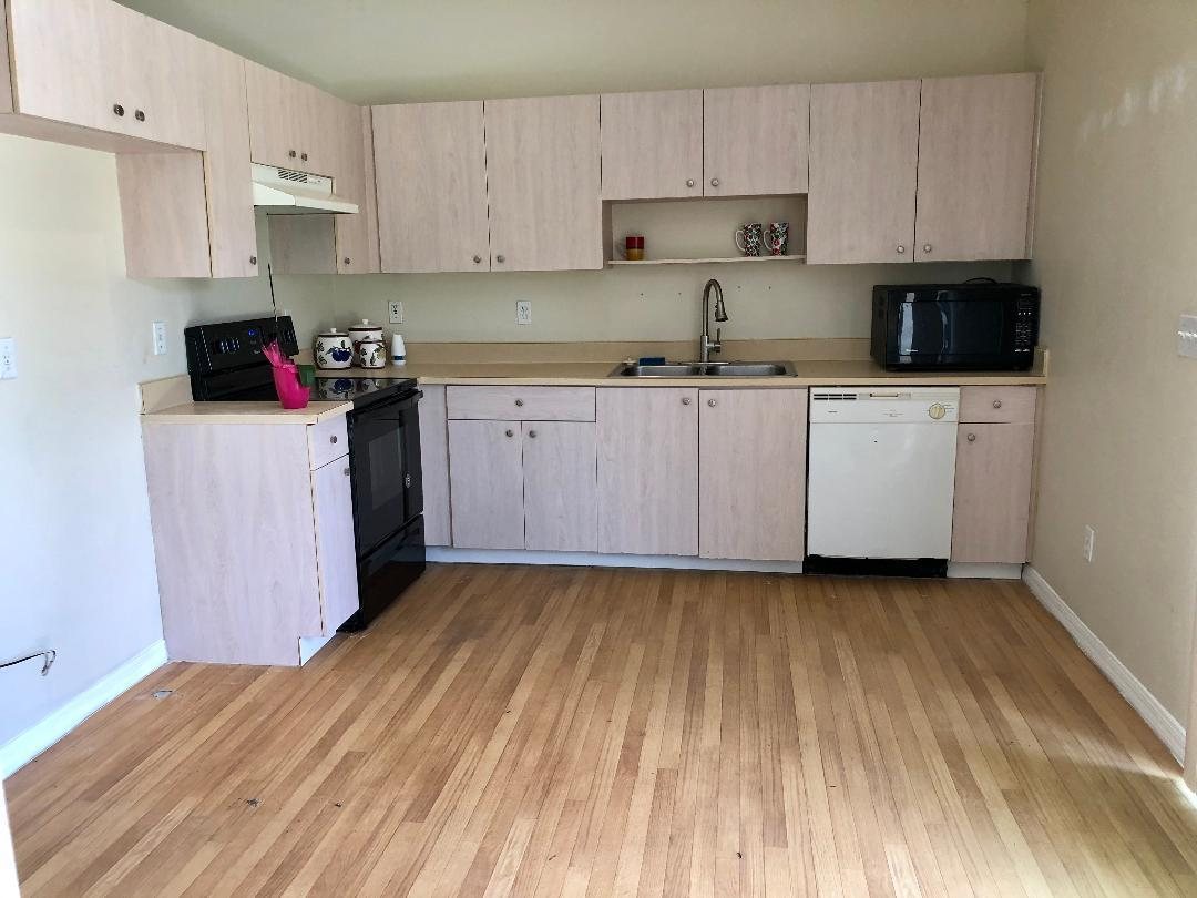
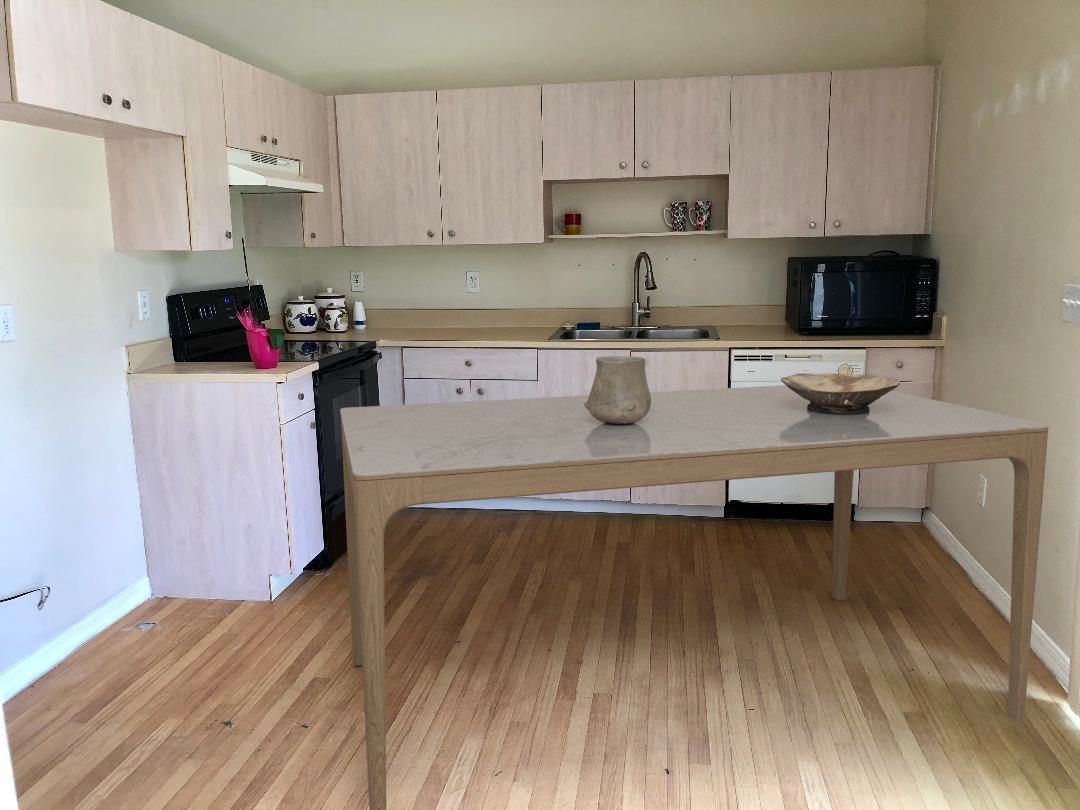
+ bowl [780,372,901,415]
+ ceramic cup [584,355,651,424]
+ dining table [339,384,1050,810]
